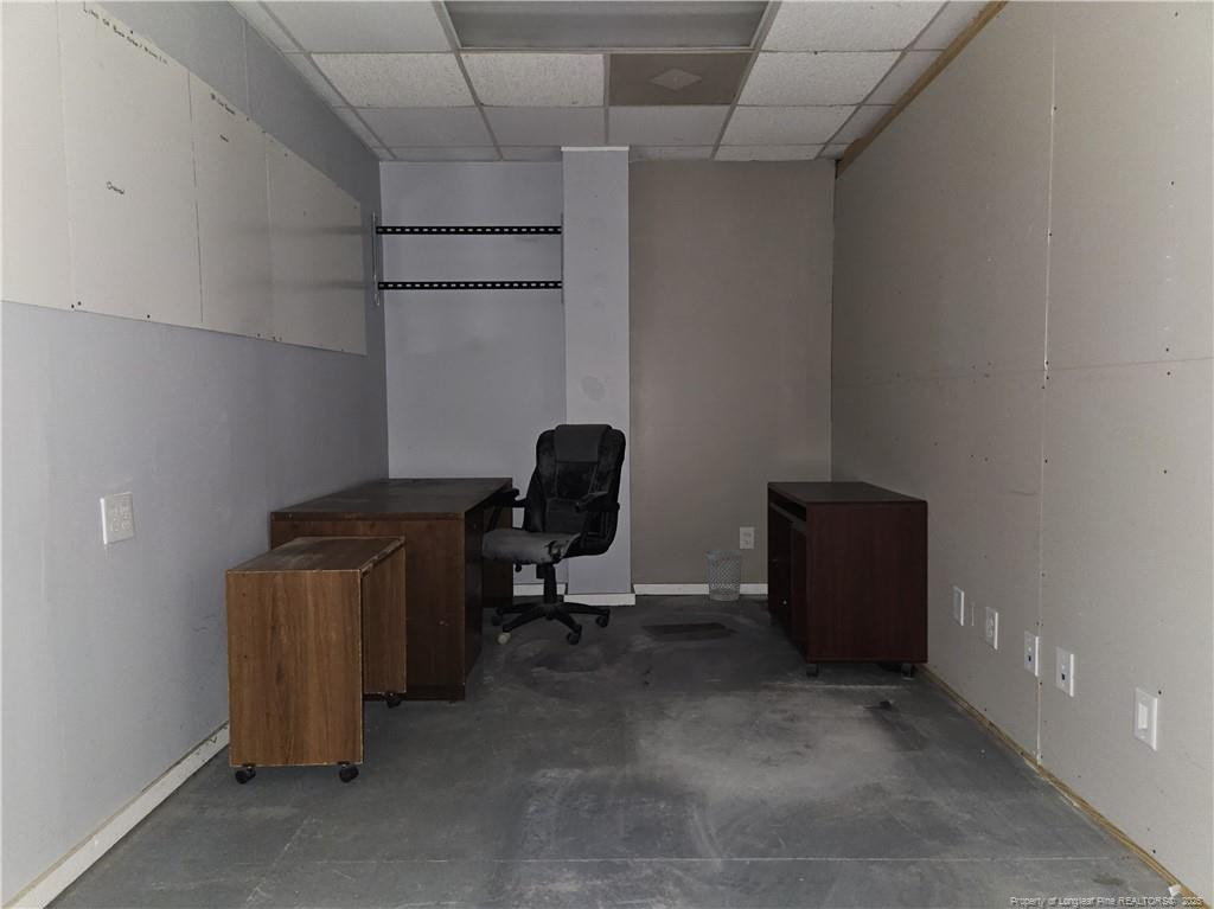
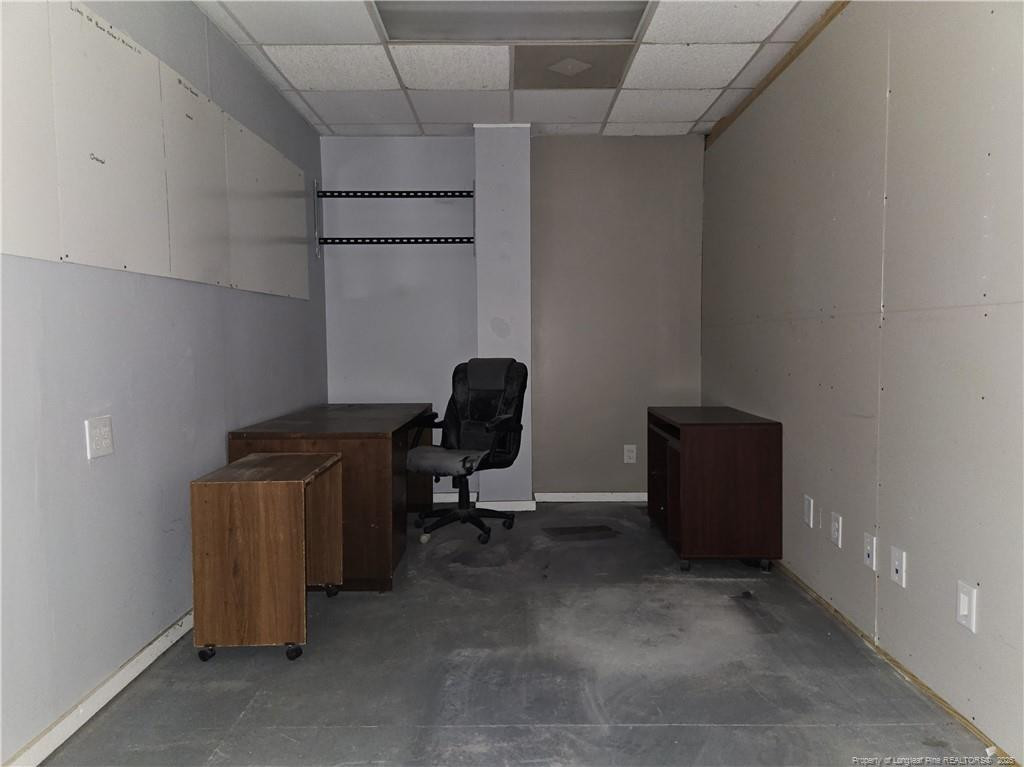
- wastebasket [704,549,745,602]
